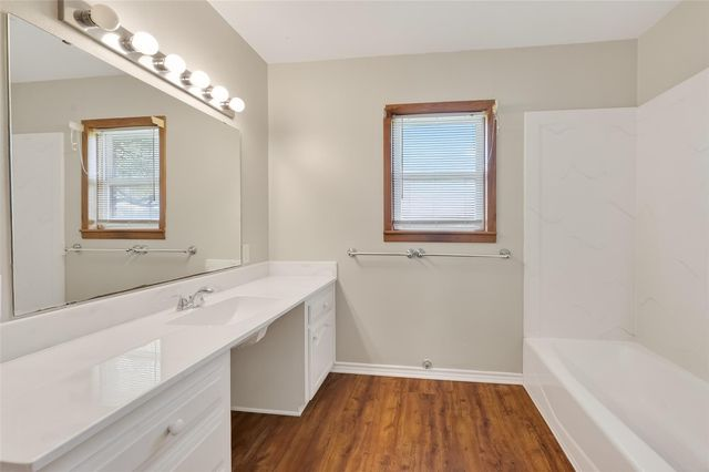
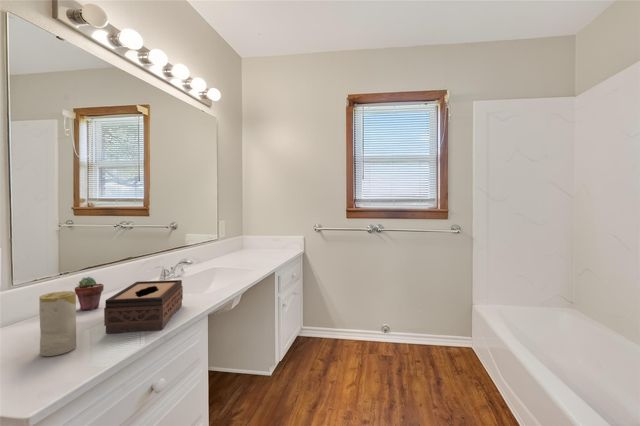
+ potted succulent [74,276,105,311]
+ candle [38,290,77,357]
+ tissue box [103,279,184,334]
